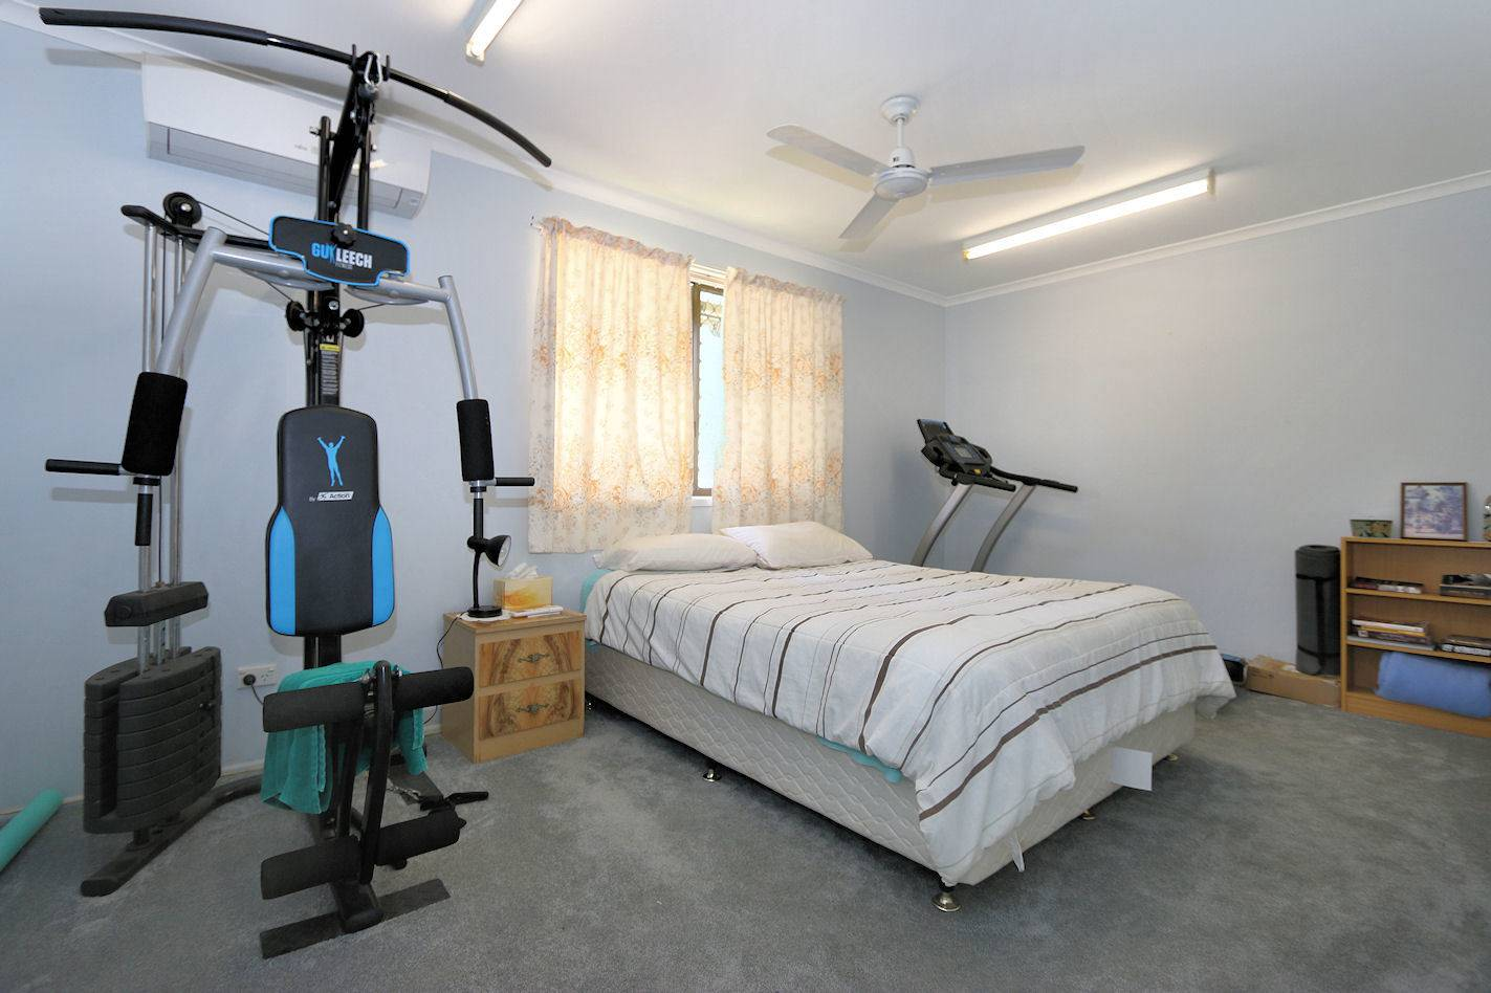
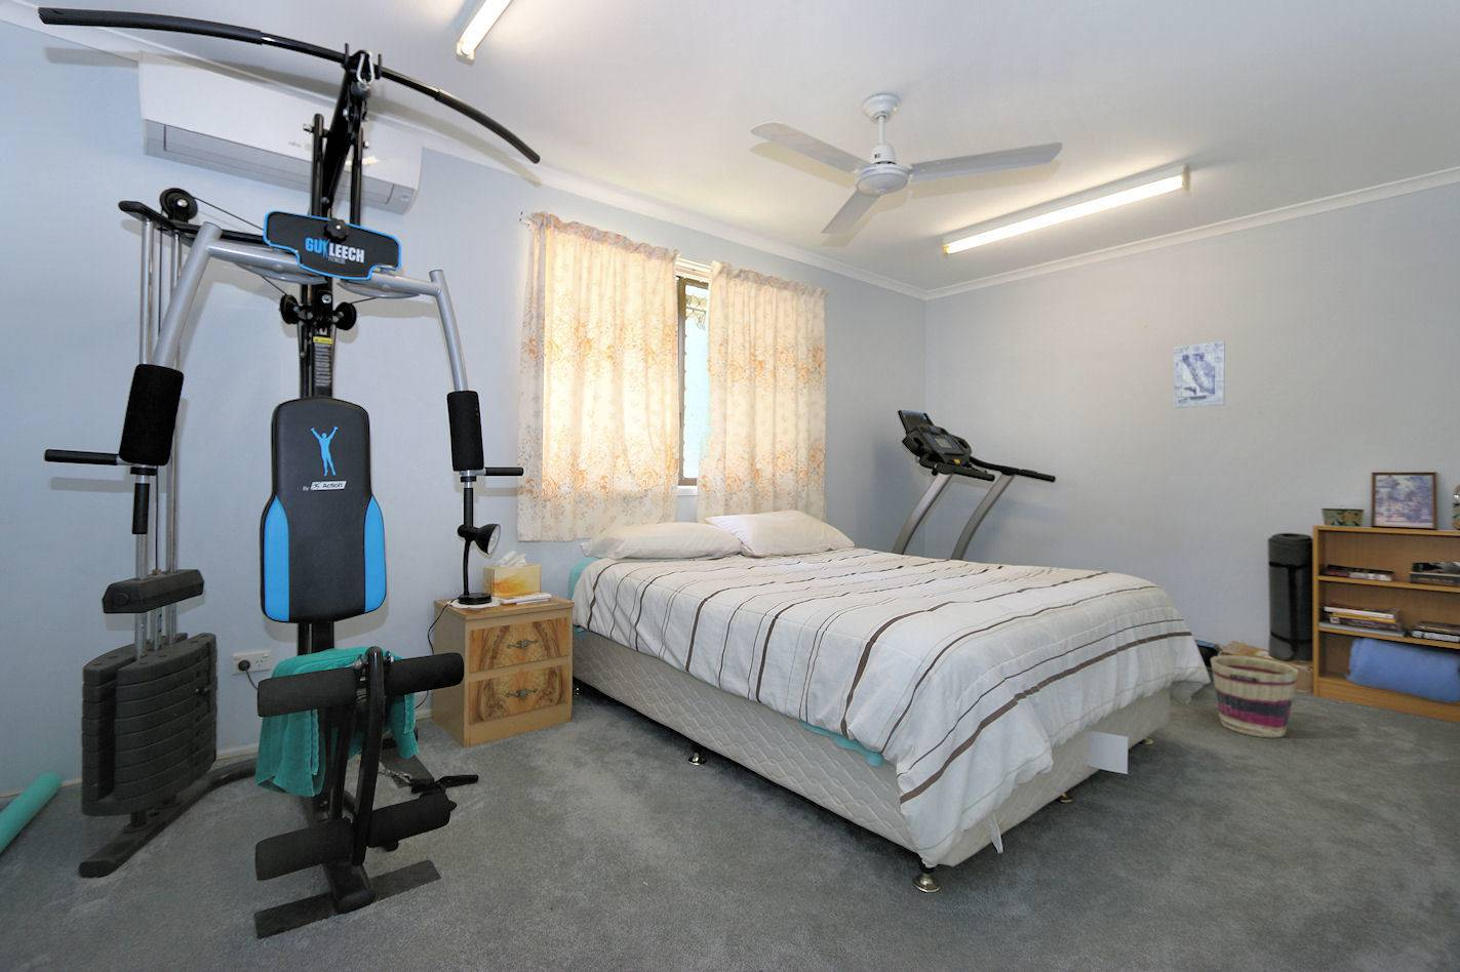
+ basket [1209,654,1299,739]
+ wall art [1172,341,1226,409]
